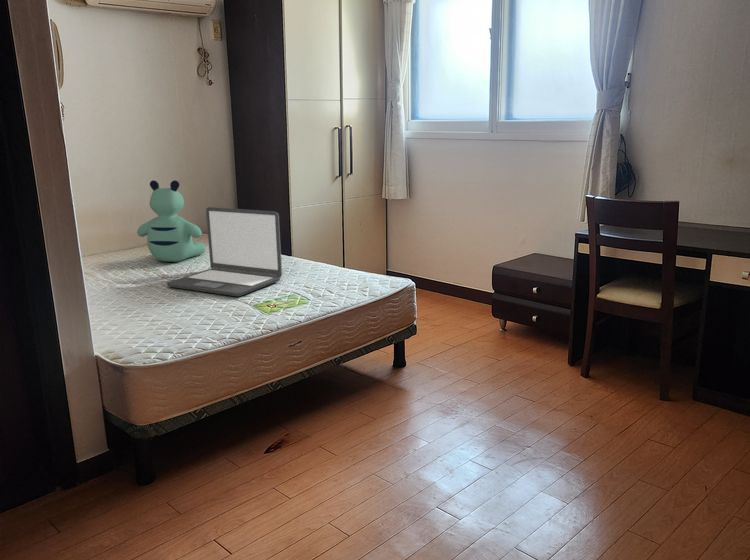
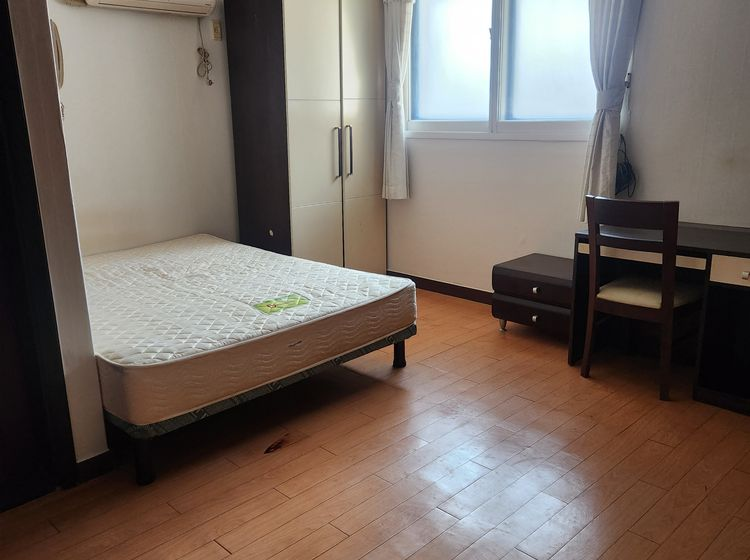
- laptop [166,206,283,298]
- bear [136,179,207,263]
